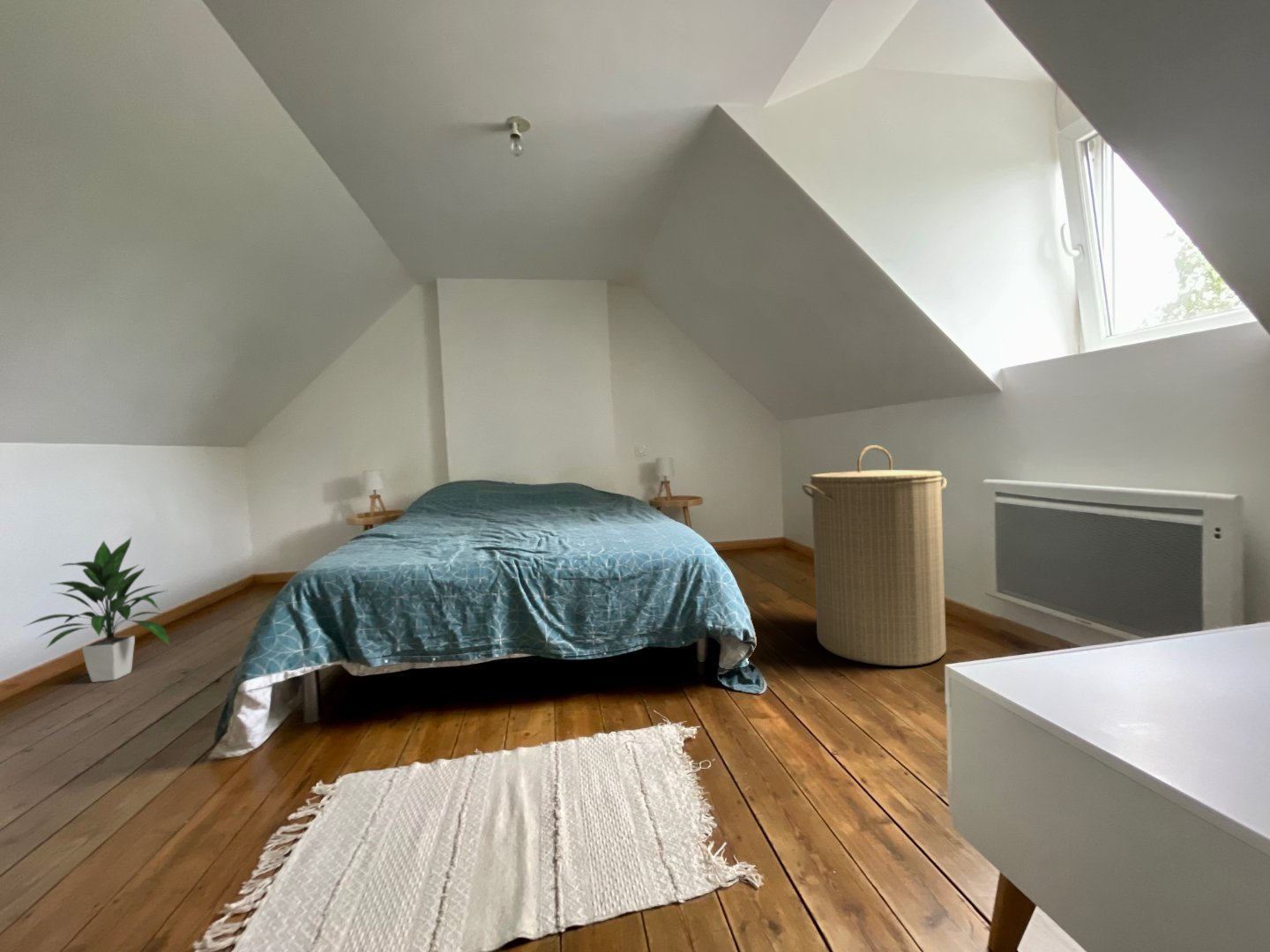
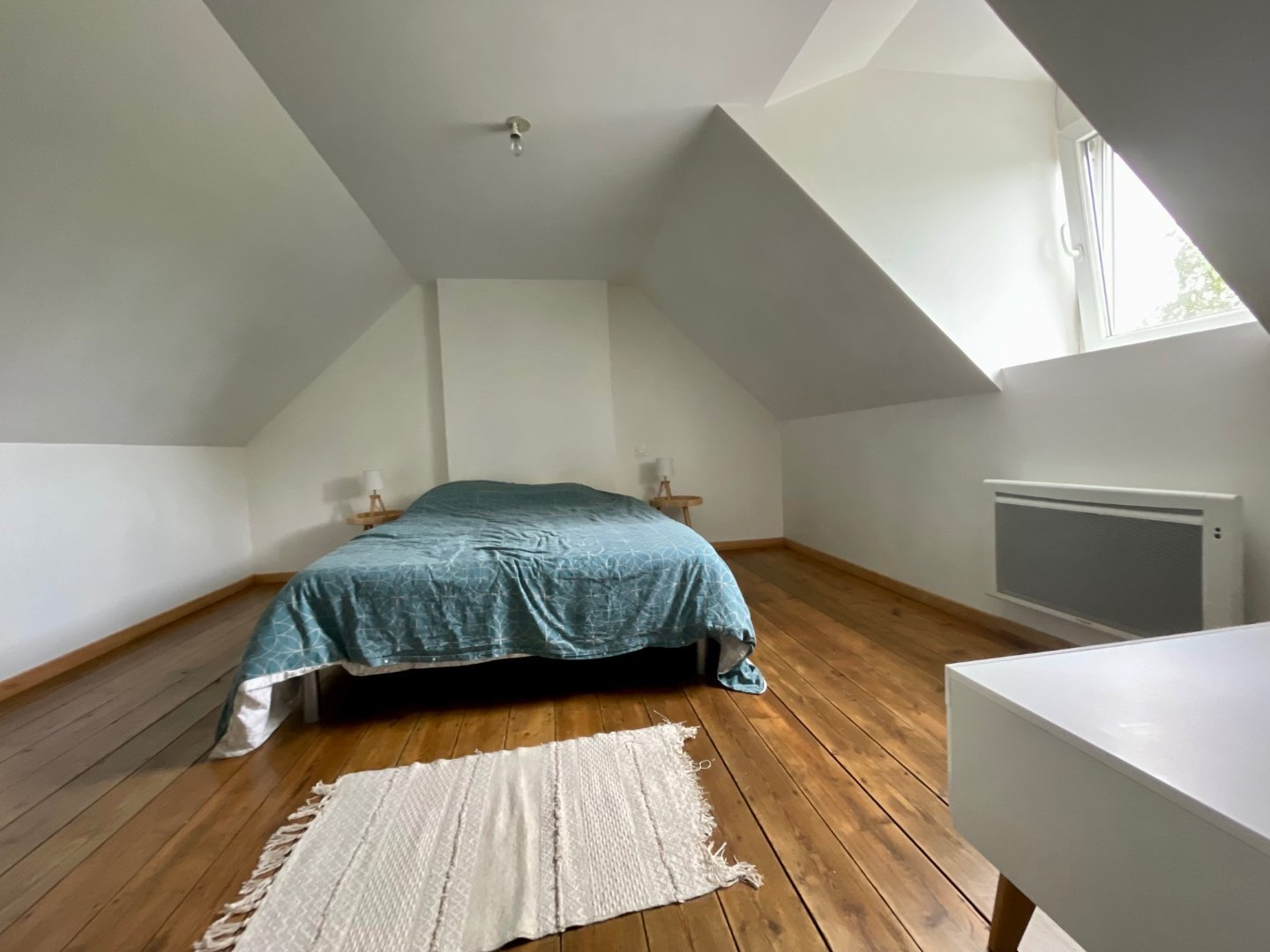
- indoor plant [20,537,171,683]
- laundry hamper [801,444,947,667]
